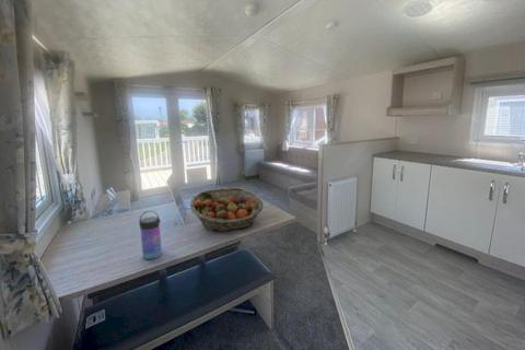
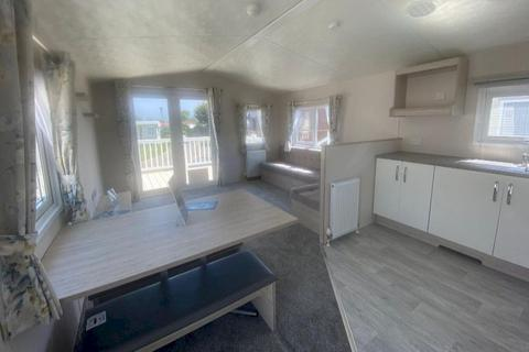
- fruit basket [189,187,264,232]
- water bottle [138,210,163,260]
